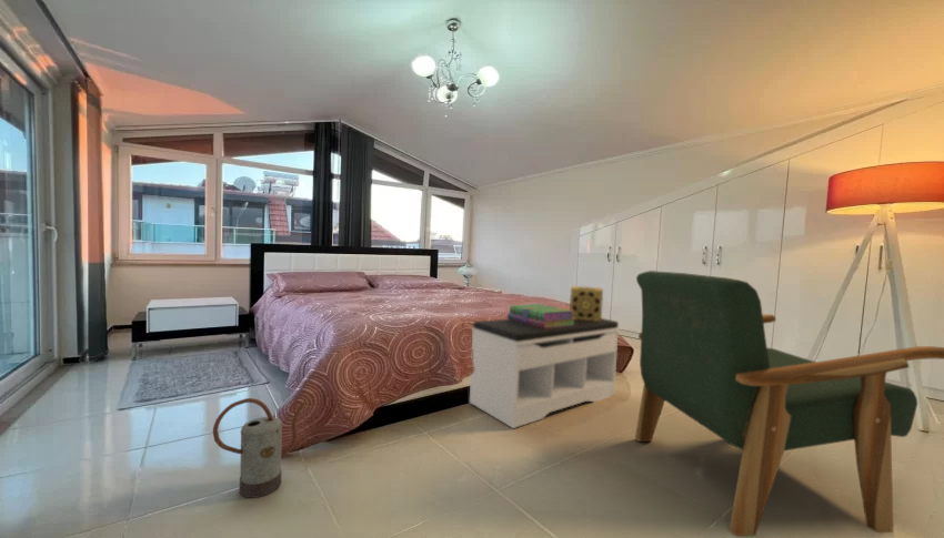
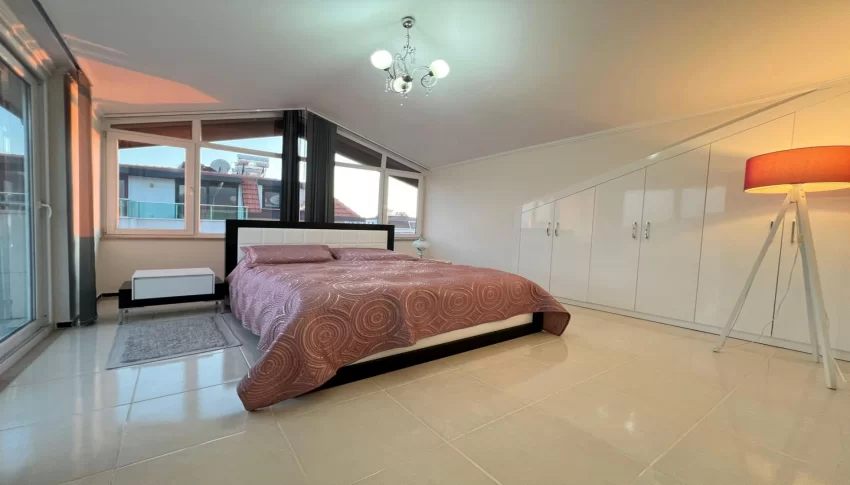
- bench [469,317,620,429]
- decorative box [569,285,604,322]
- watering can [212,397,307,499]
- stack of books [506,303,574,328]
- armchair [634,270,944,537]
